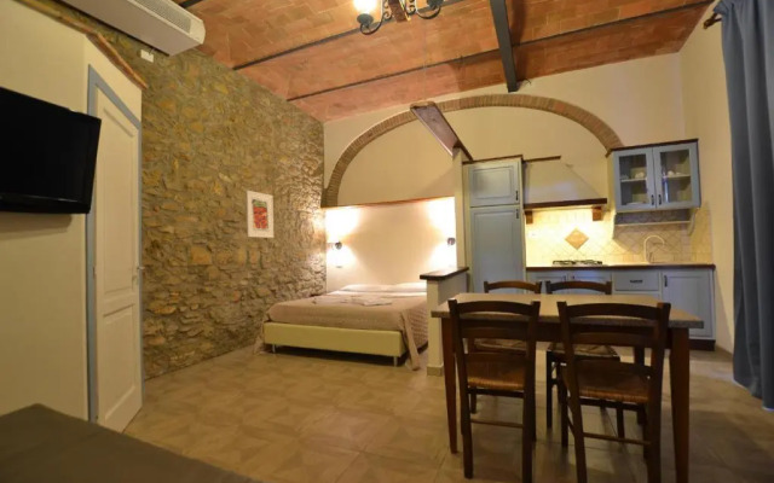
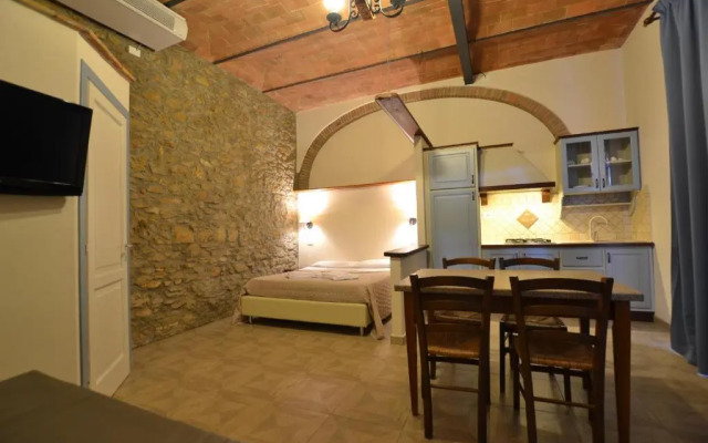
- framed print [244,190,275,239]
